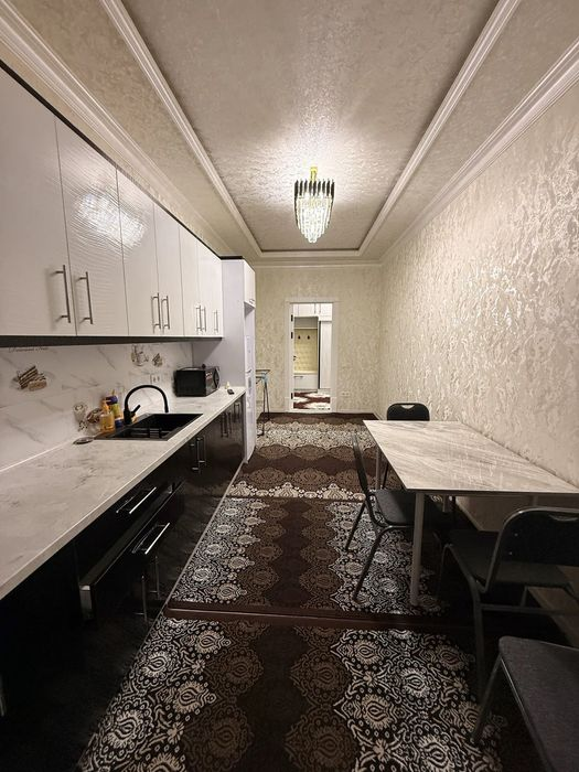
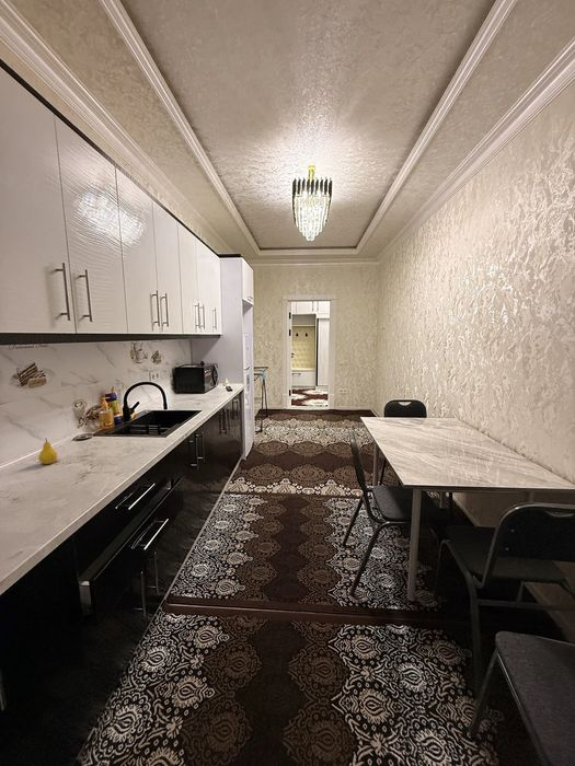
+ fruit [37,437,58,465]
